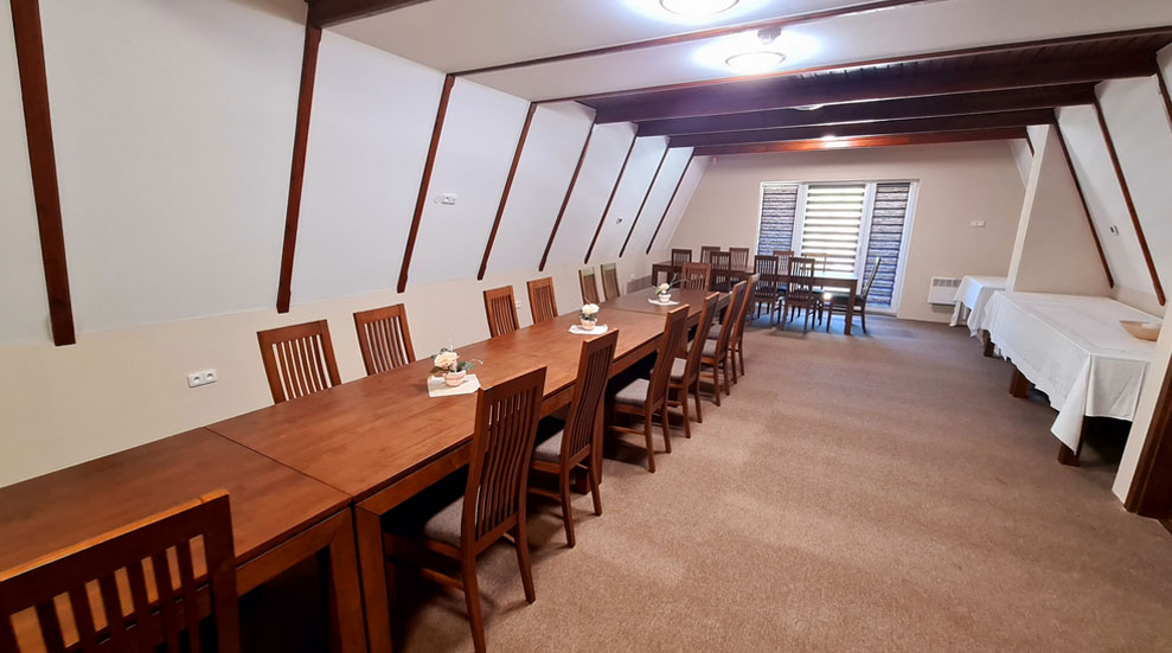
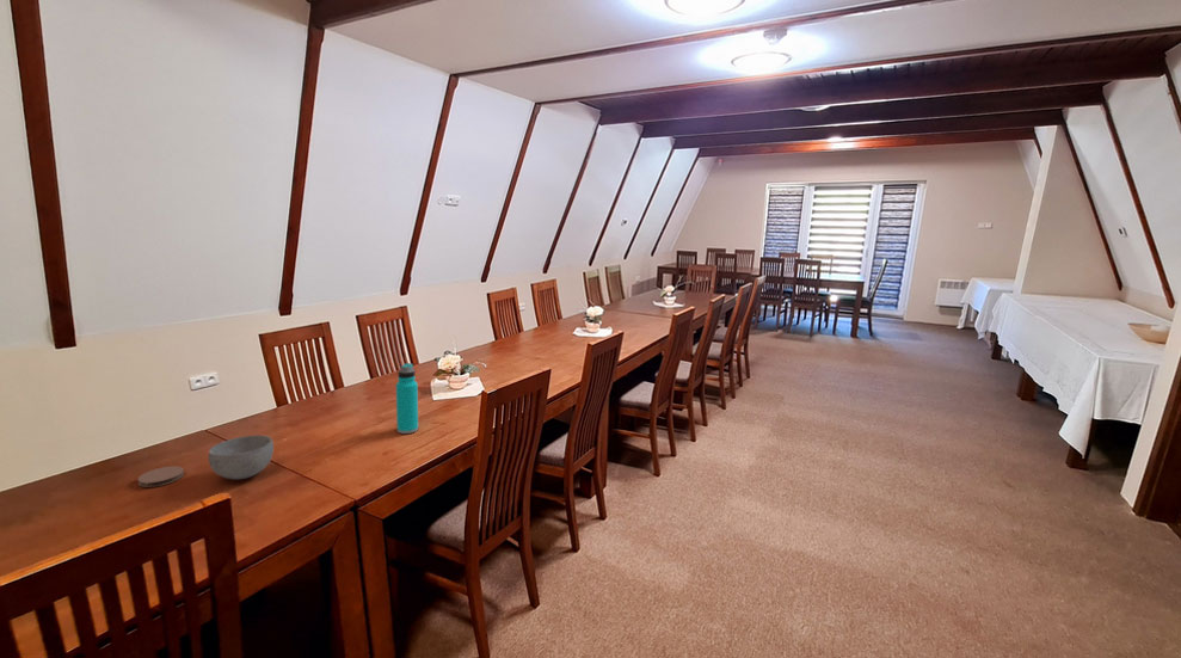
+ bowl [208,435,275,480]
+ coaster [136,466,185,488]
+ water bottle [395,362,419,435]
